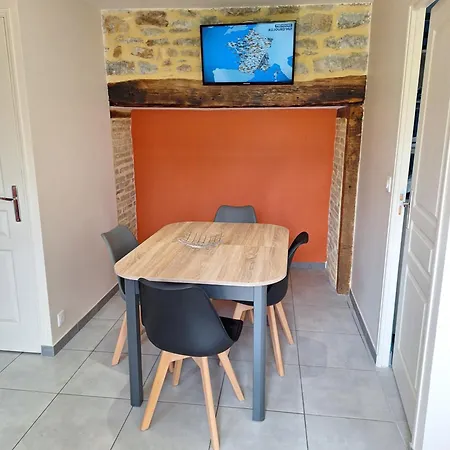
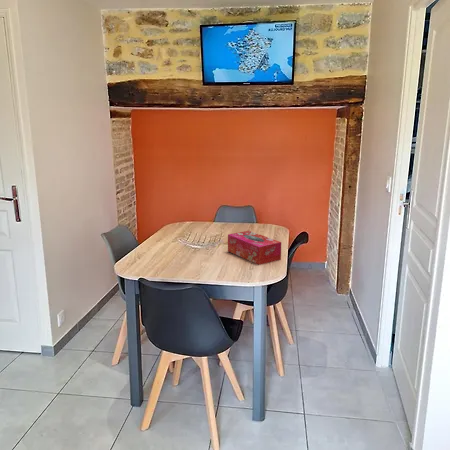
+ tissue box [227,230,282,266]
